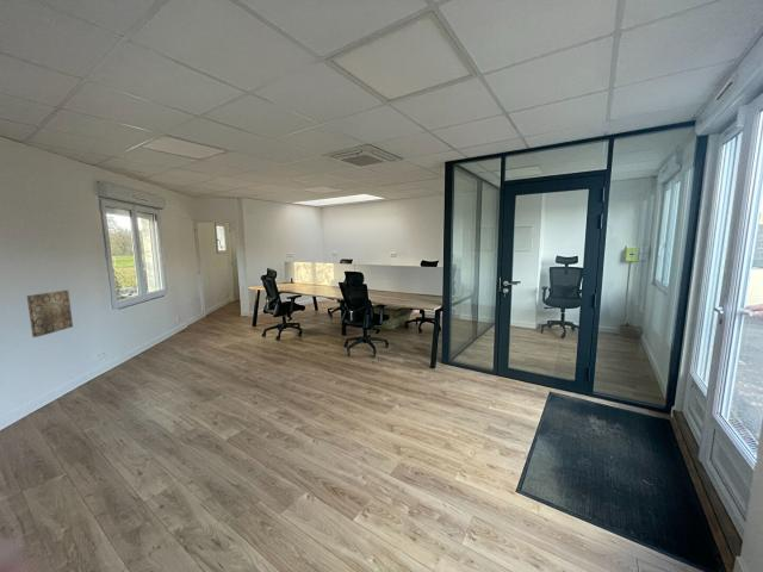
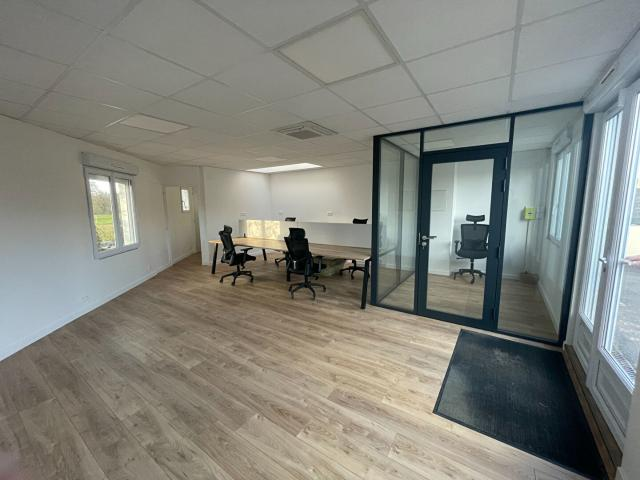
- wall art [25,290,74,338]
